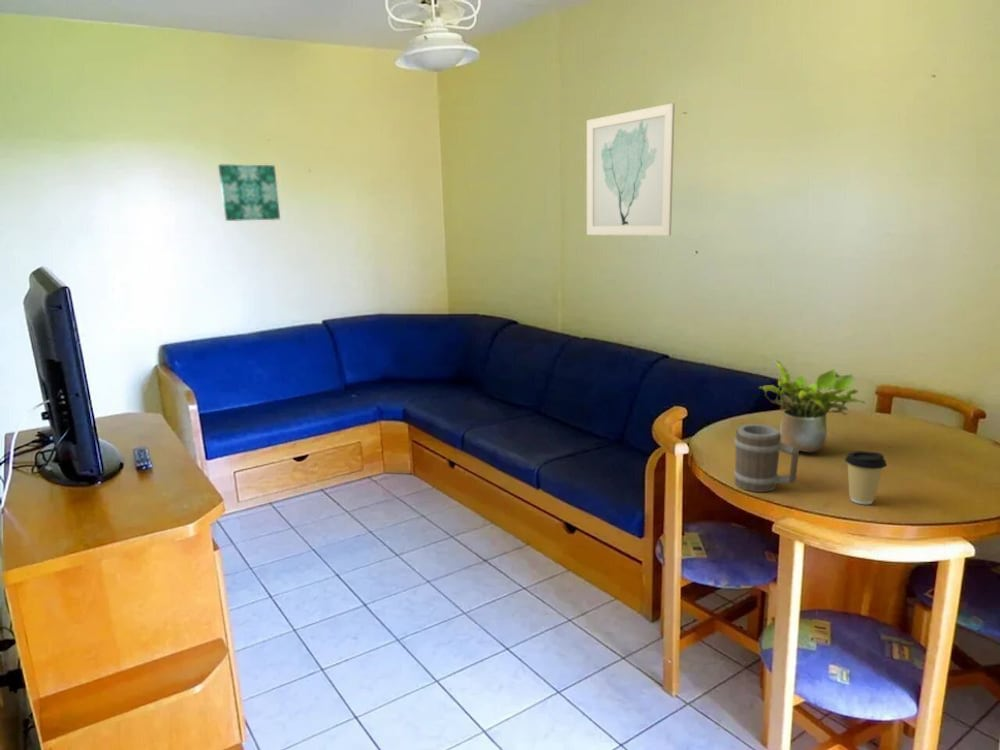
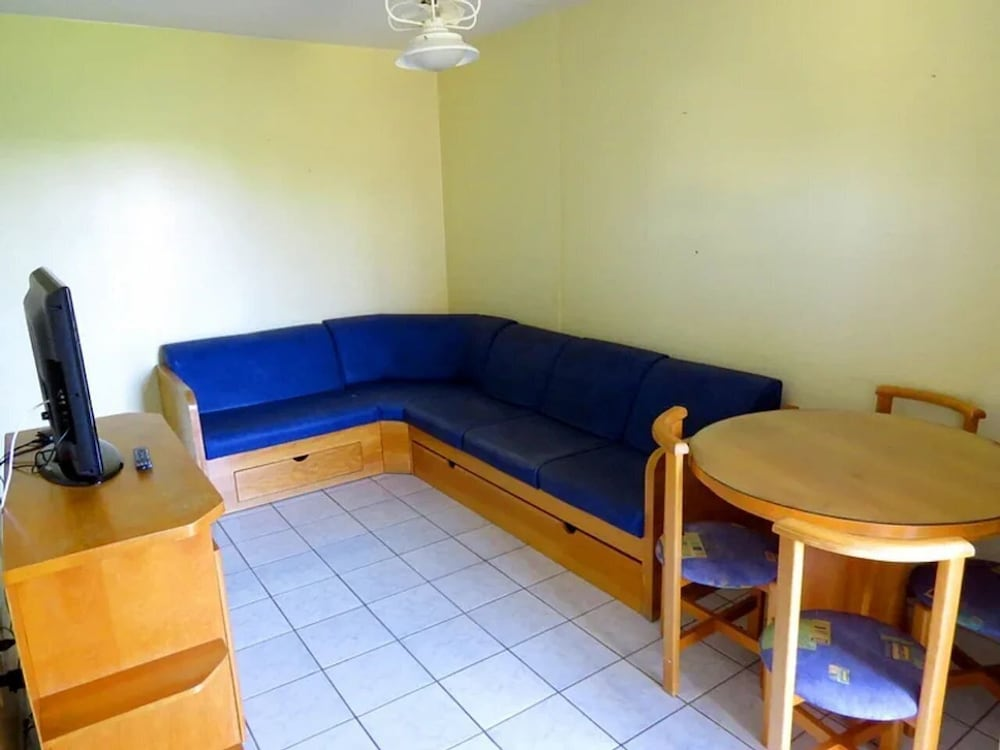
- wall art [586,102,676,237]
- wall art [217,163,281,222]
- barrel [733,423,800,493]
- coffee cup [844,450,888,505]
- potted plant [758,359,867,454]
